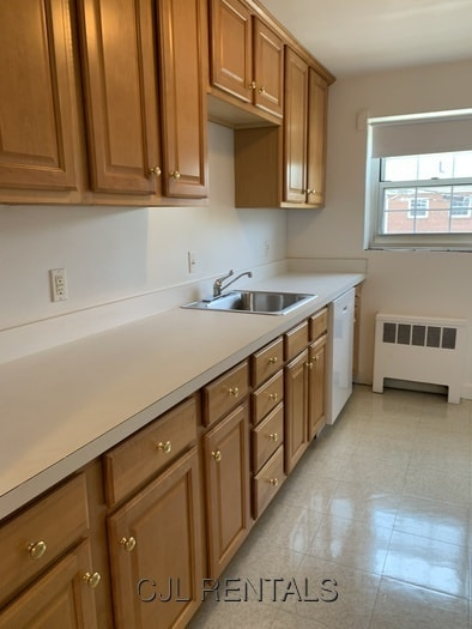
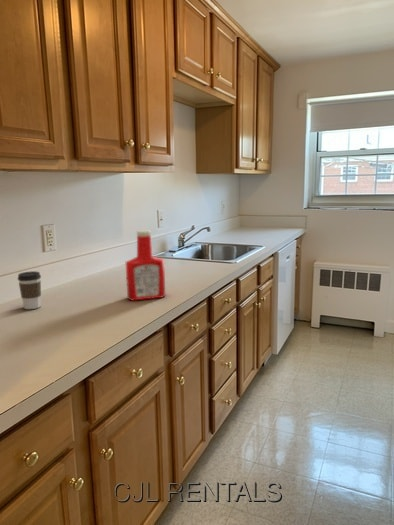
+ coffee cup [17,270,42,310]
+ soap bottle [125,229,166,302]
